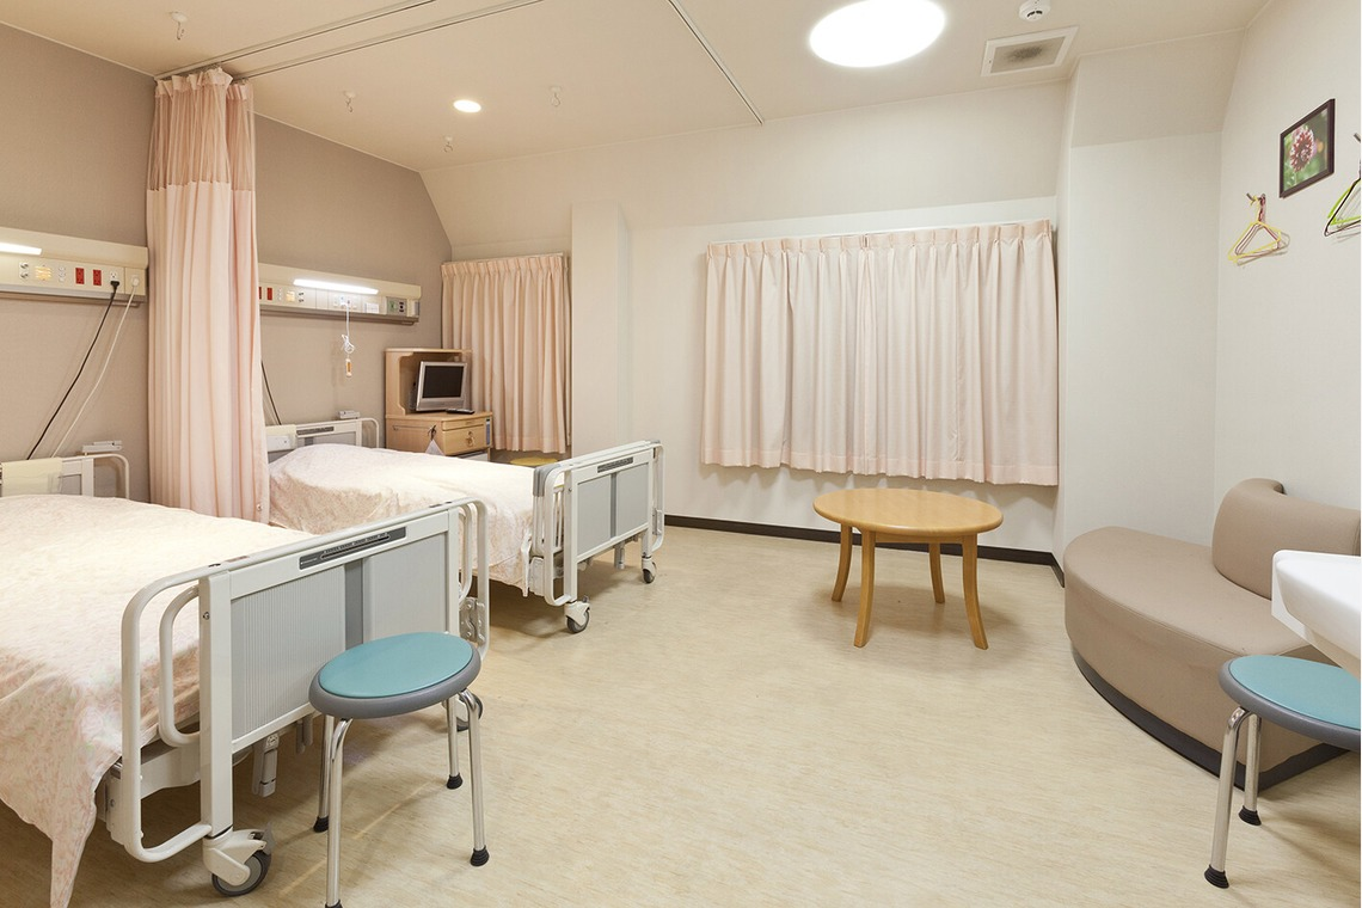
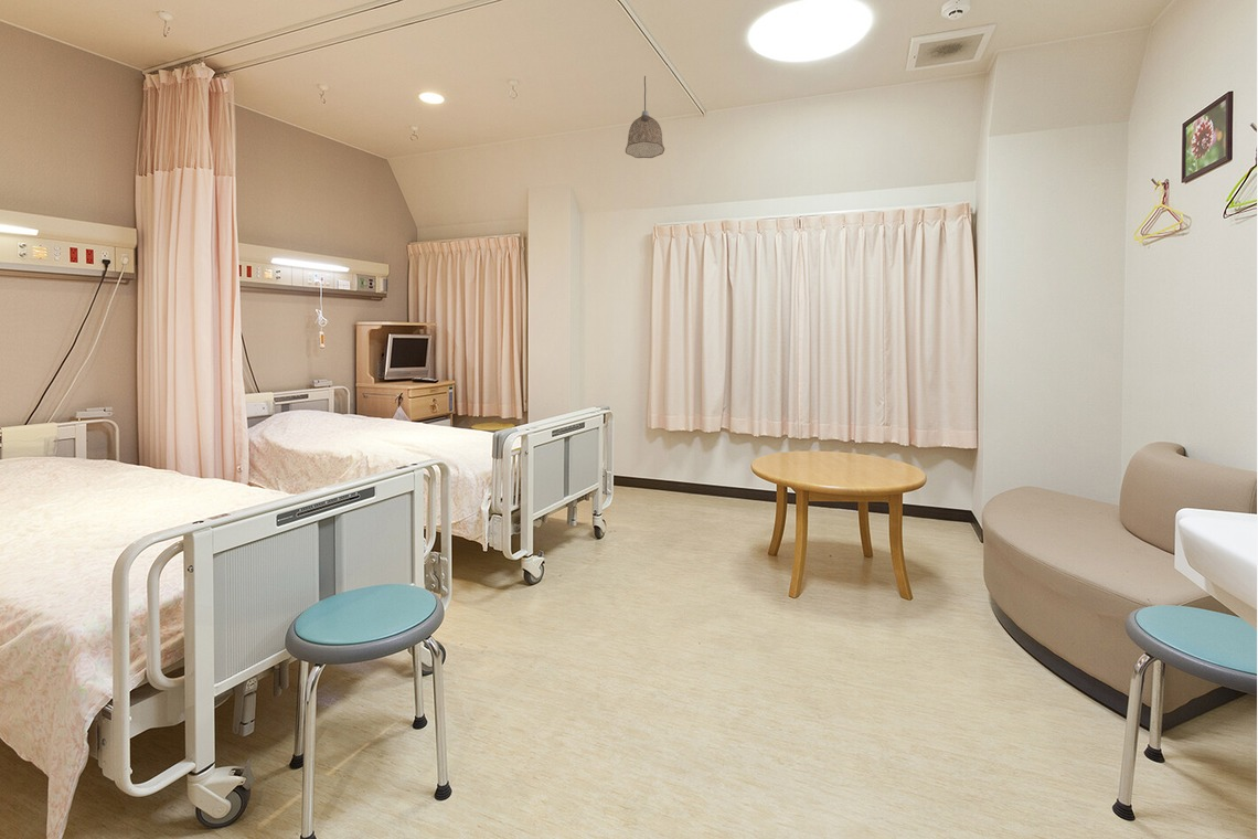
+ pendant lamp [625,75,665,159]
